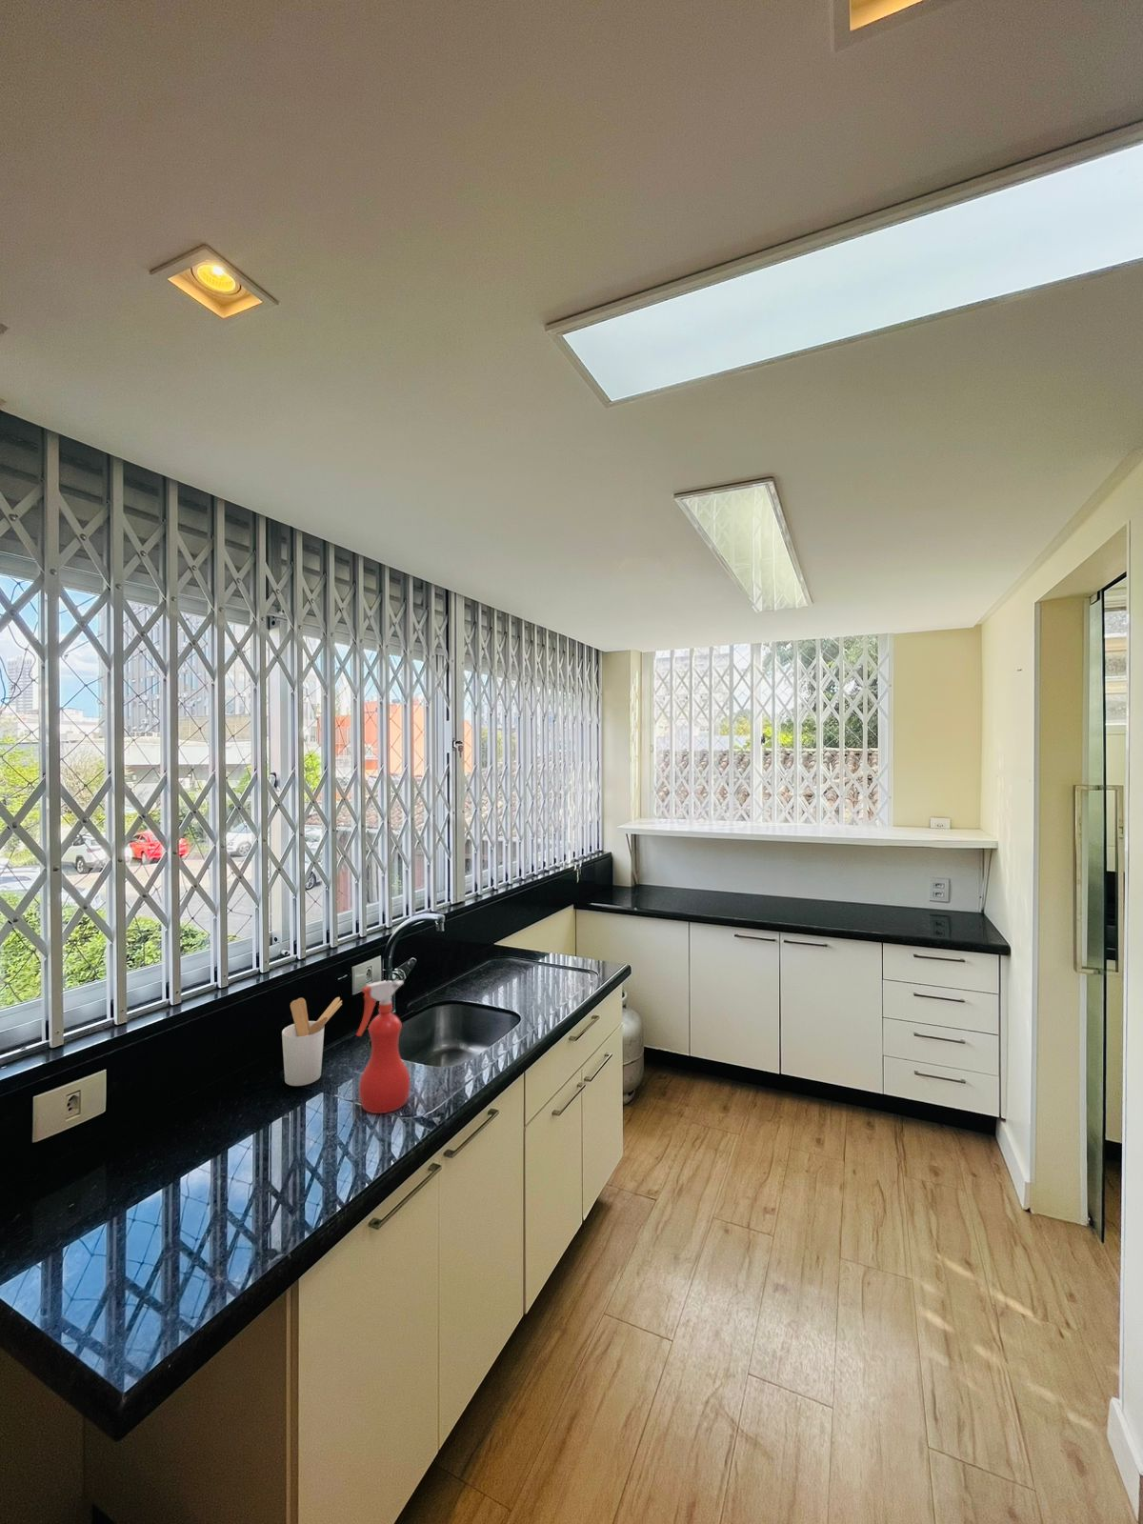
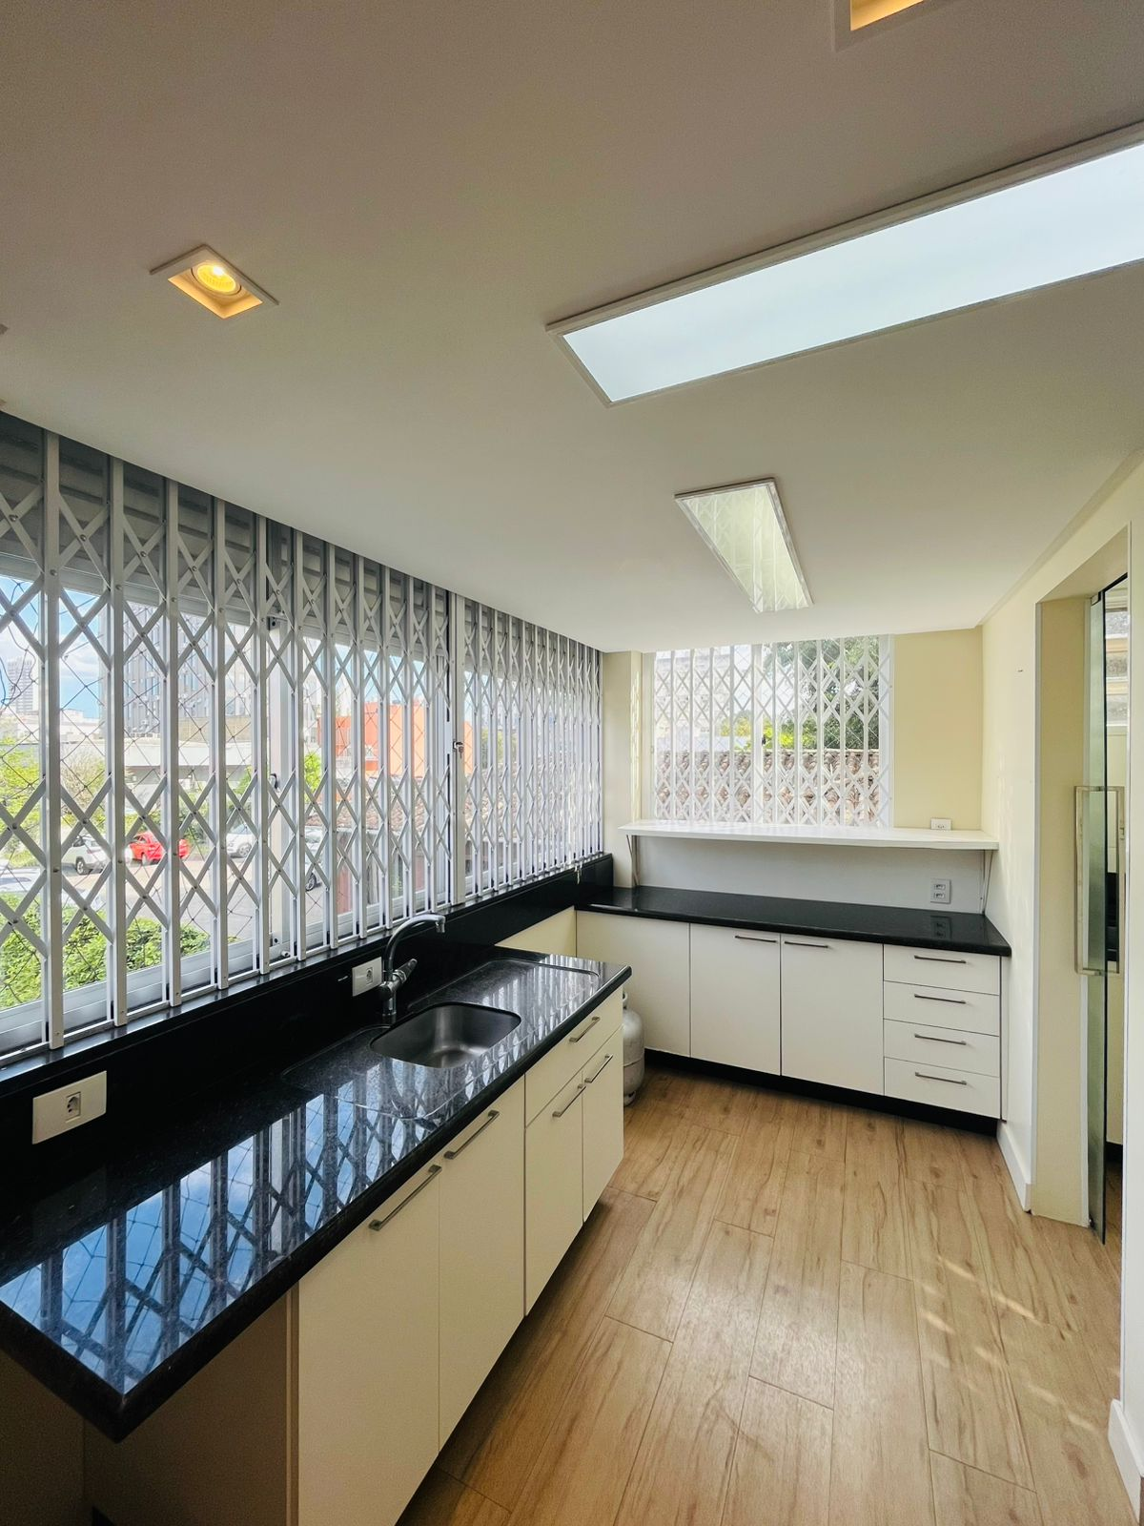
- spray bottle [355,979,412,1115]
- utensil holder [281,996,343,1087]
